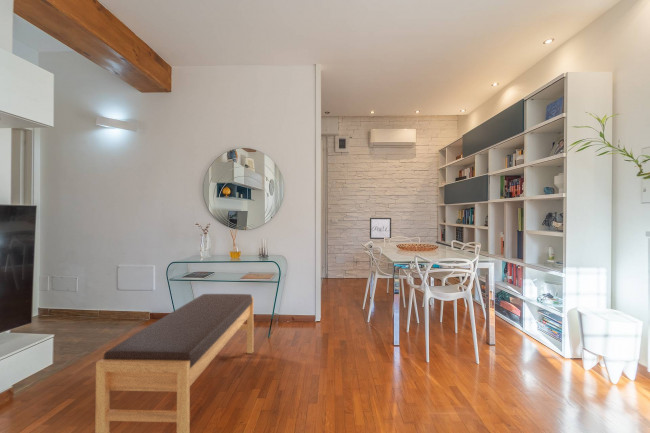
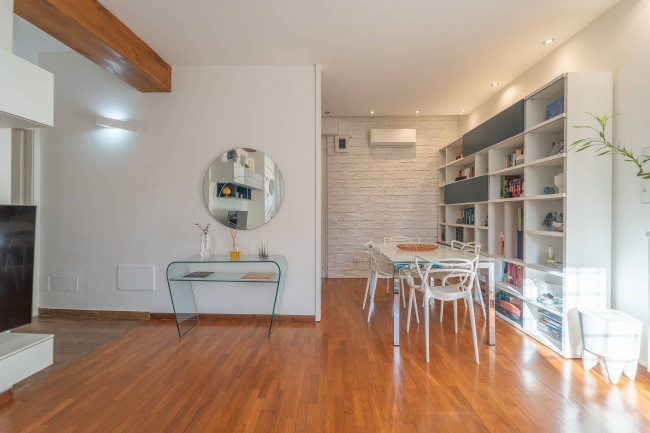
- wall art [369,217,392,240]
- bench [94,293,255,433]
